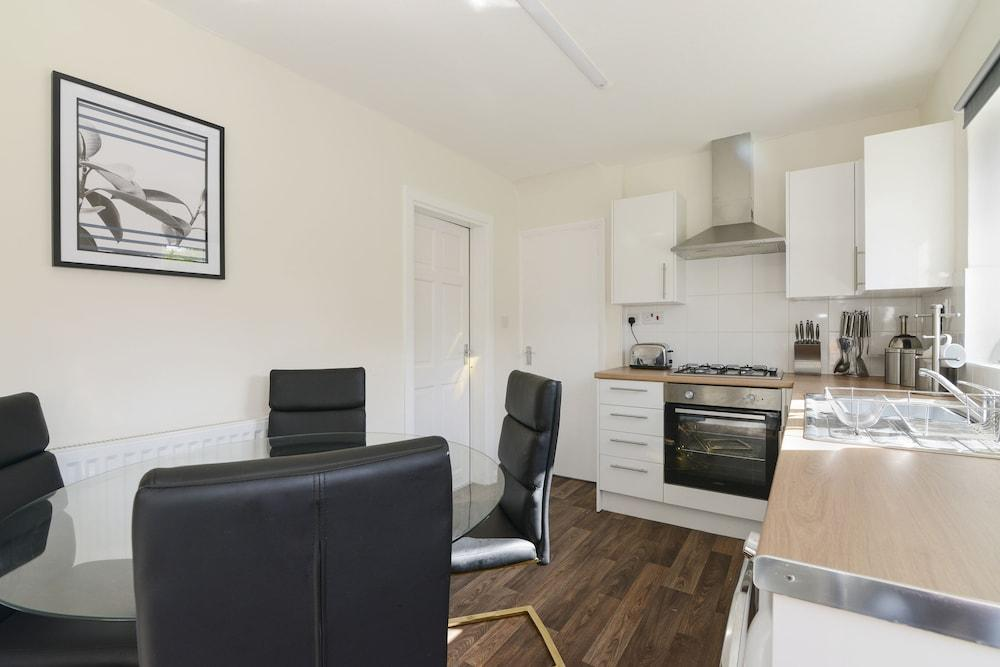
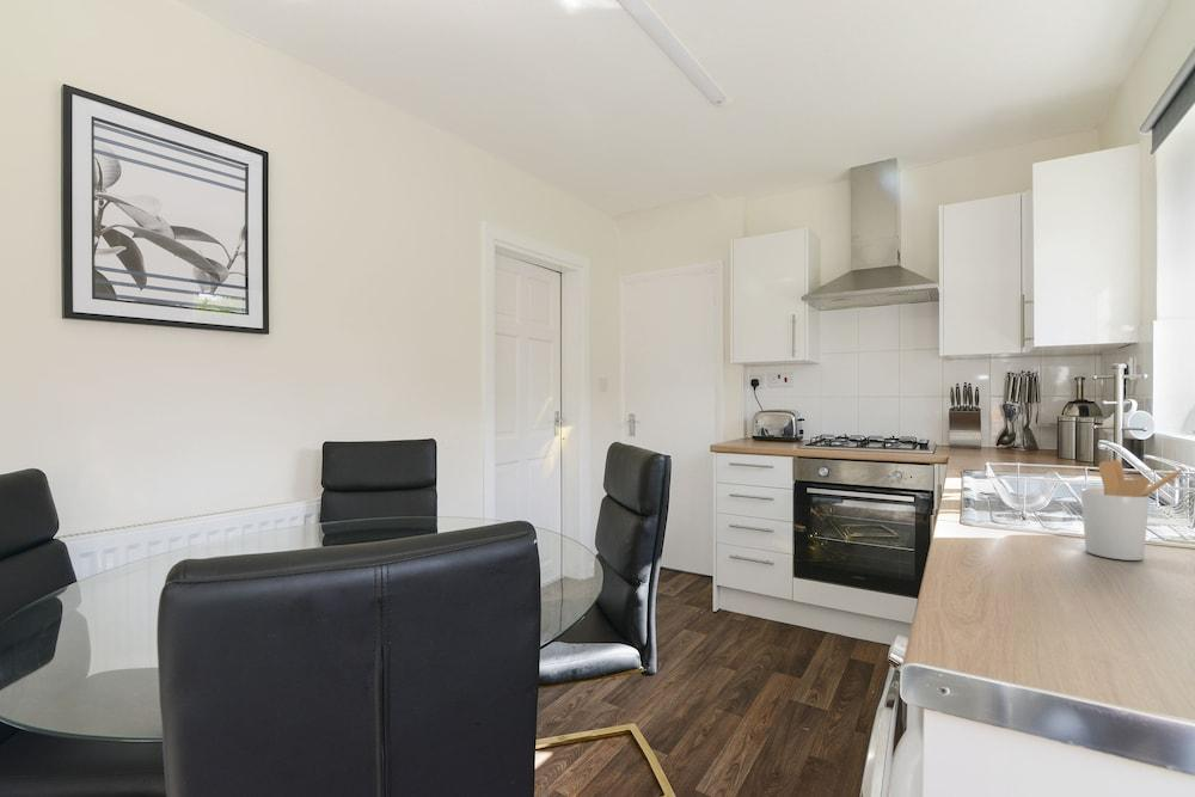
+ utensil holder [1079,459,1184,562]
